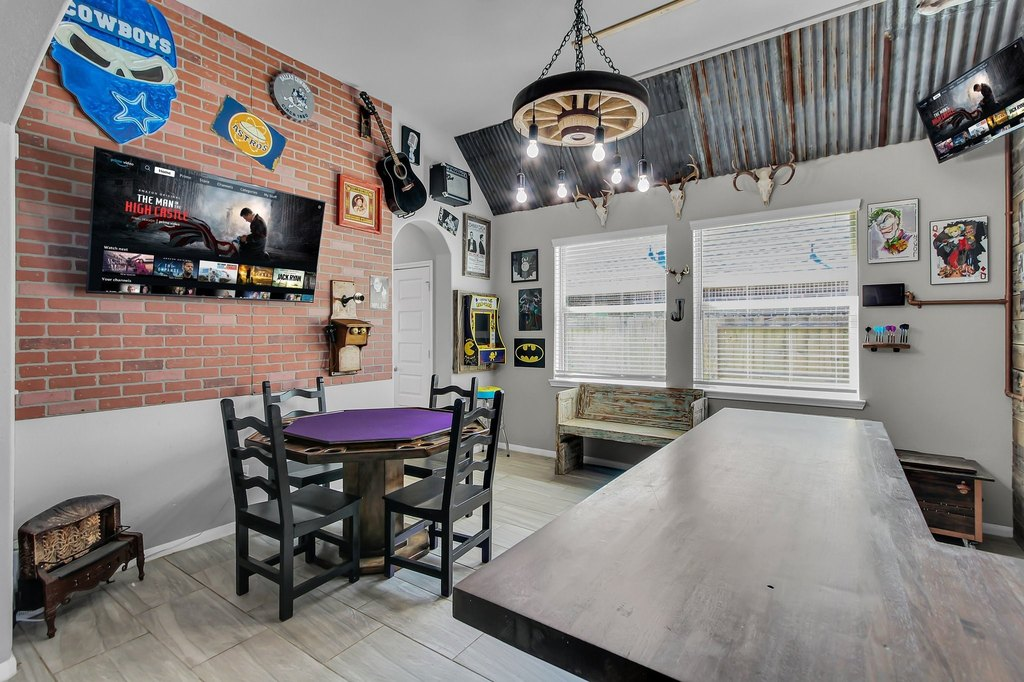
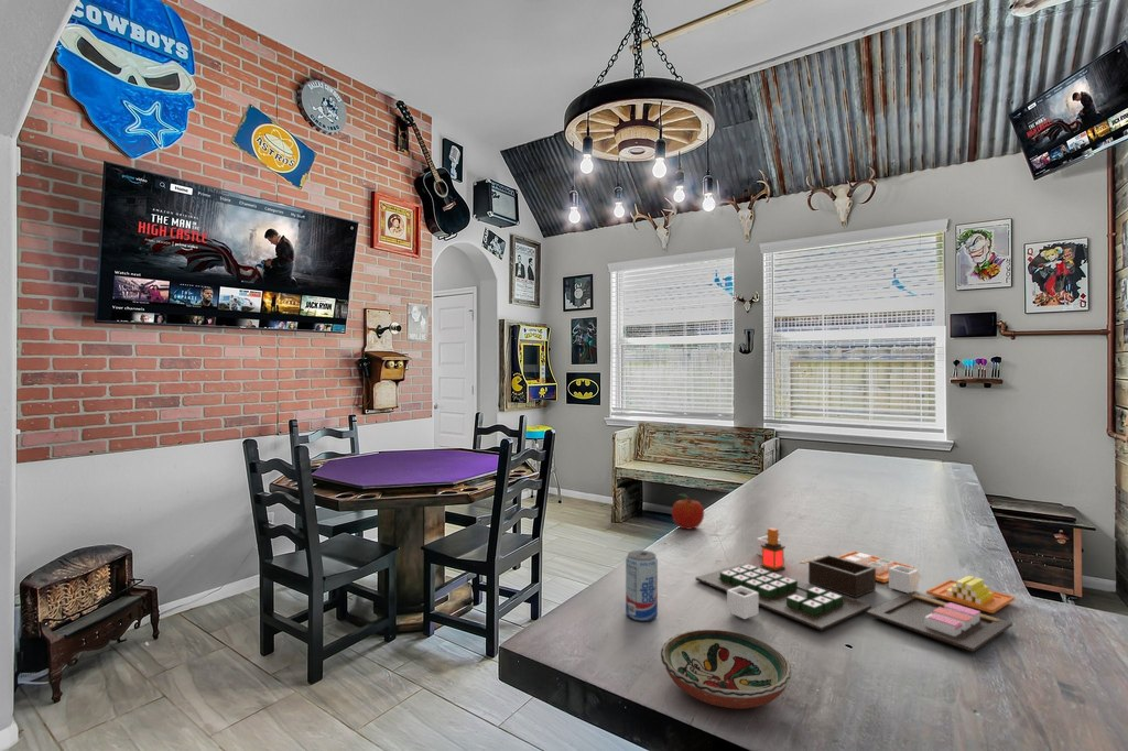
+ beverage can [625,549,659,622]
+ fruit [671,492,705,531]
+ decorative bowl [660,629,793,709]
+ toy food set [695,526,1016,653]
